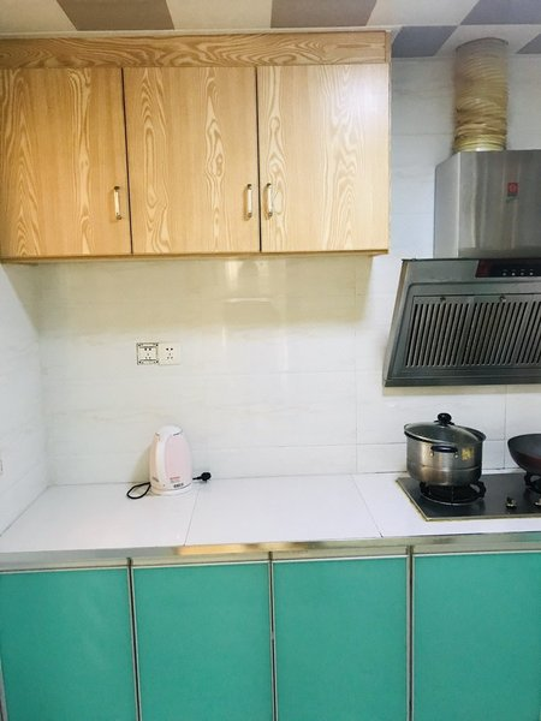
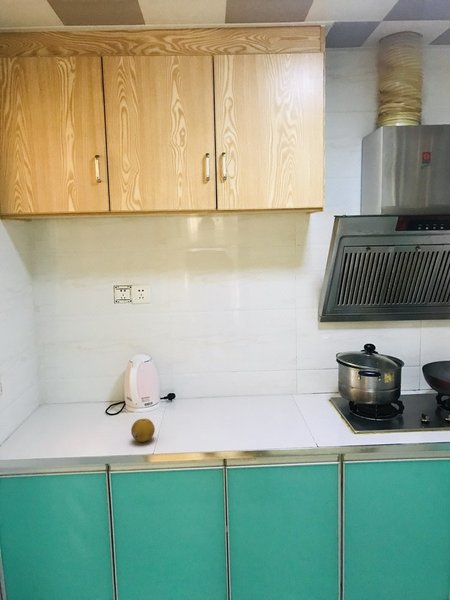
+ fruit [130,418,156,443]
